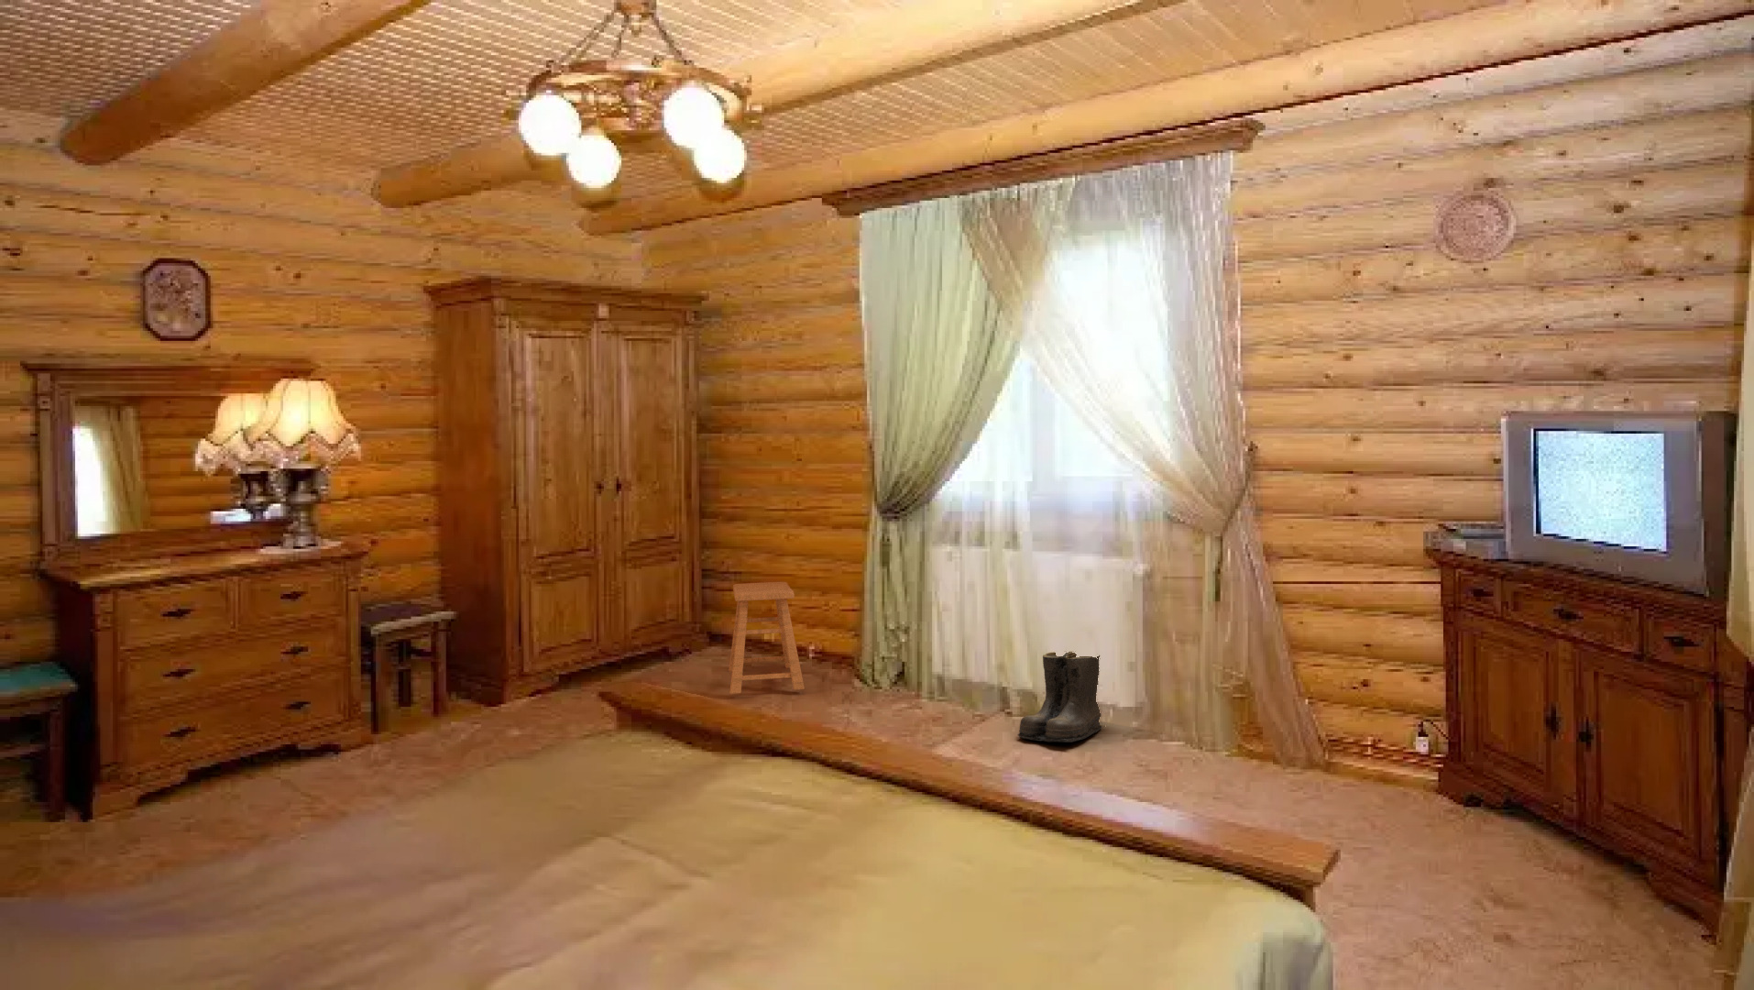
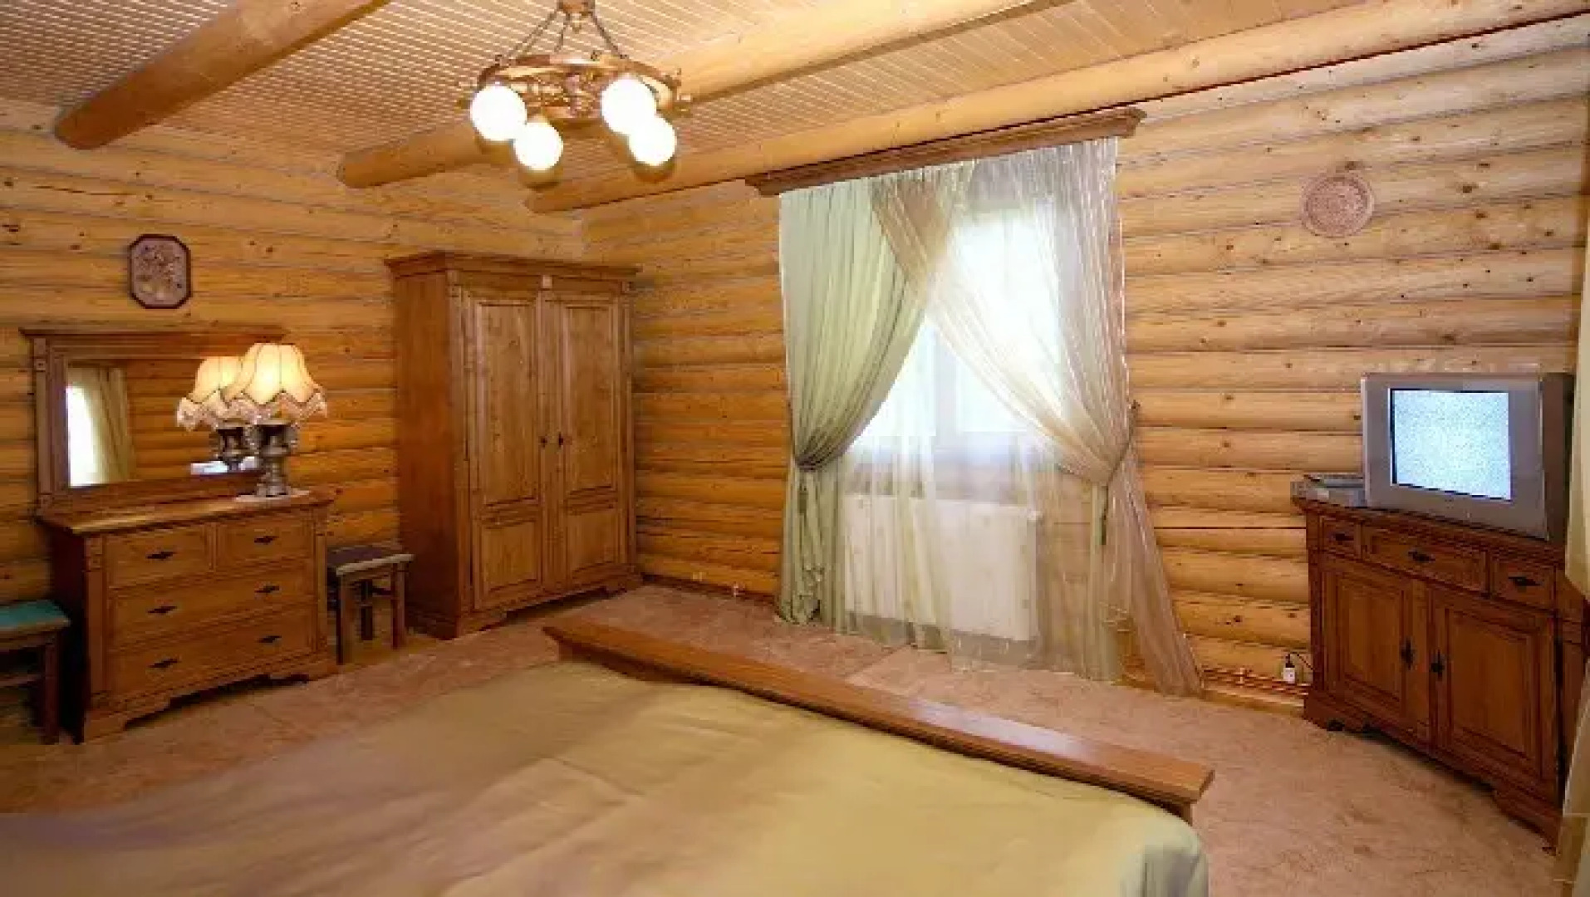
- boots [1017,650,1105,743]
- stool [728,582,806,695]
